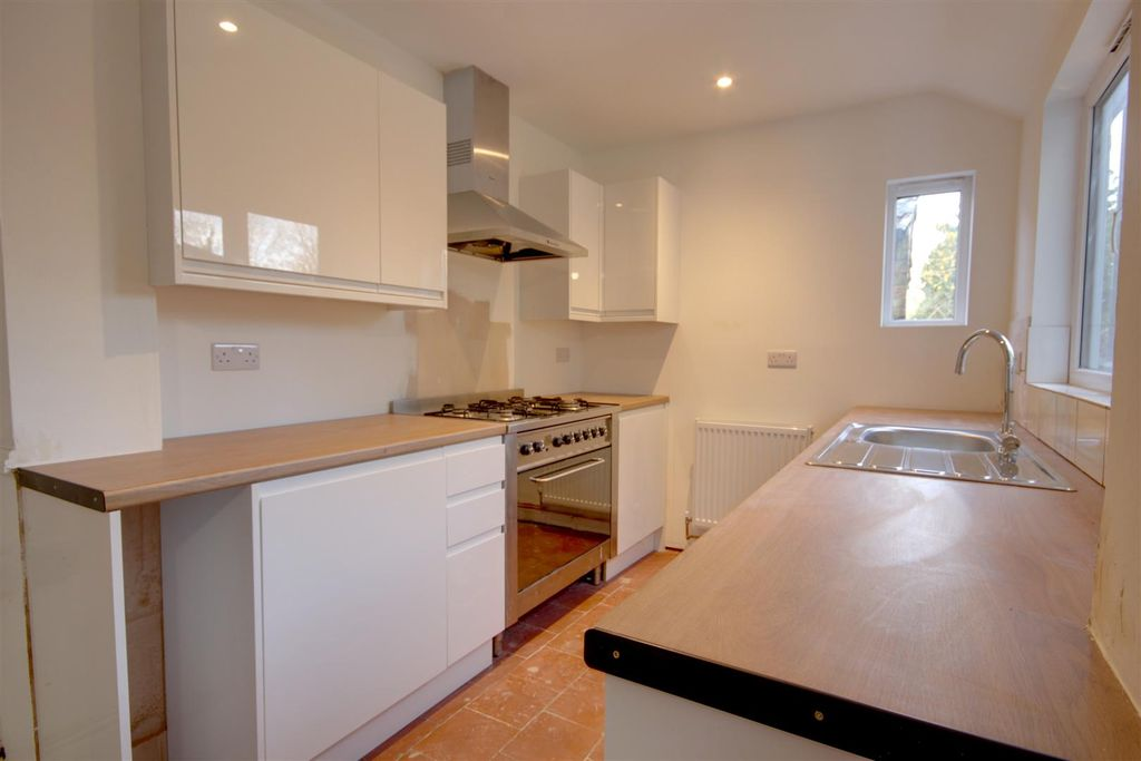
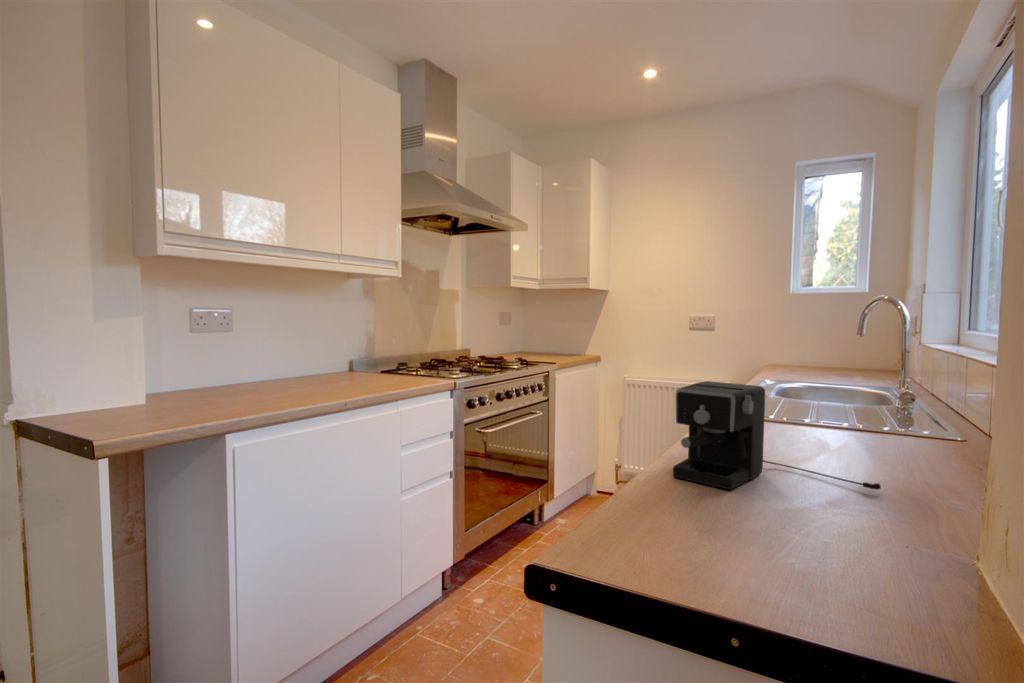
+ coffee maker [672,380,882,491]
